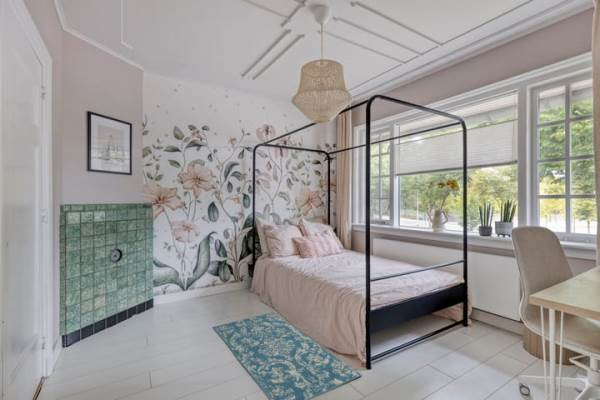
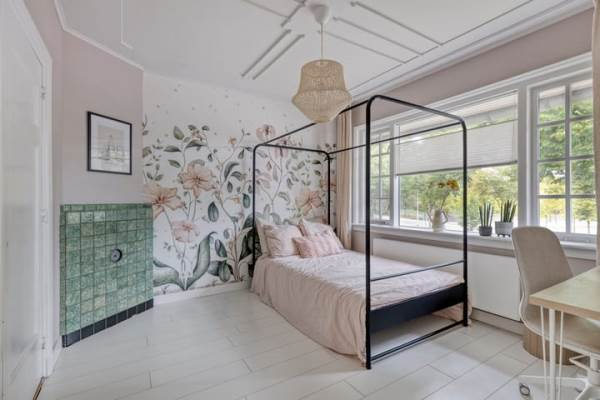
- rug [212,311,363,400]
